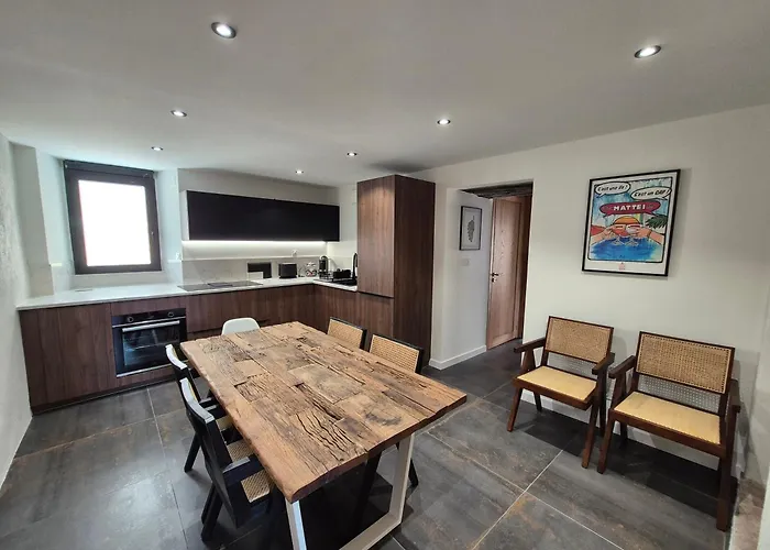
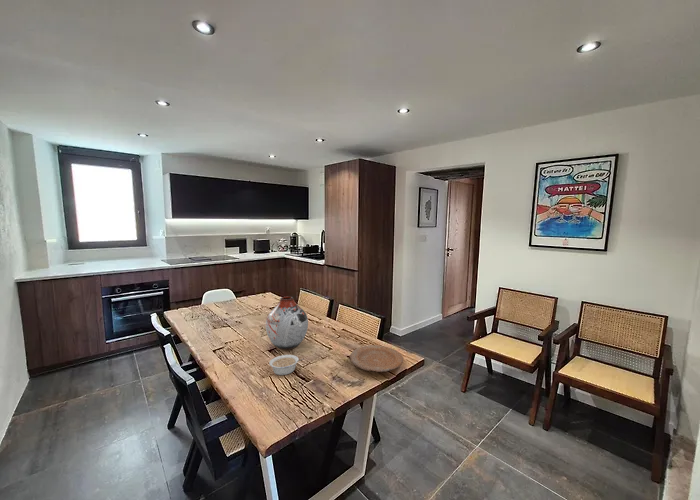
+ vase [265,295,309,350]
+ legume [268,354,305,376]
+ plate [349,344,404,373]
